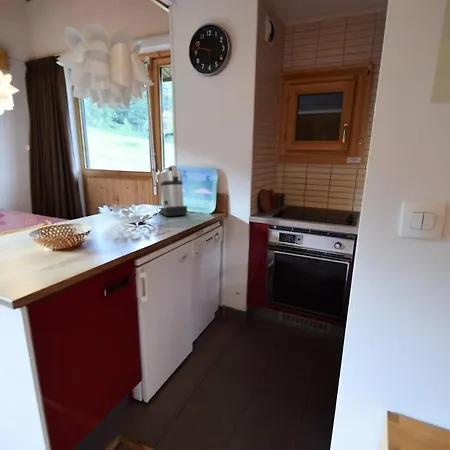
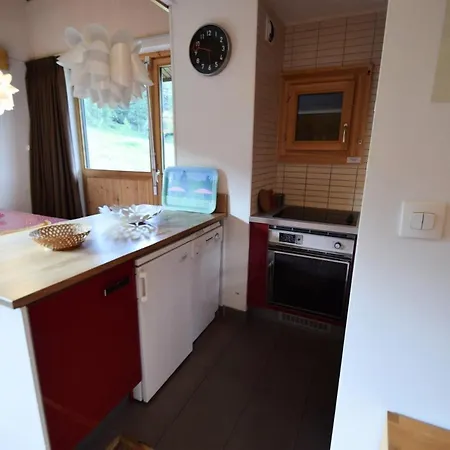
- coffee maker [158,165,188,218]
